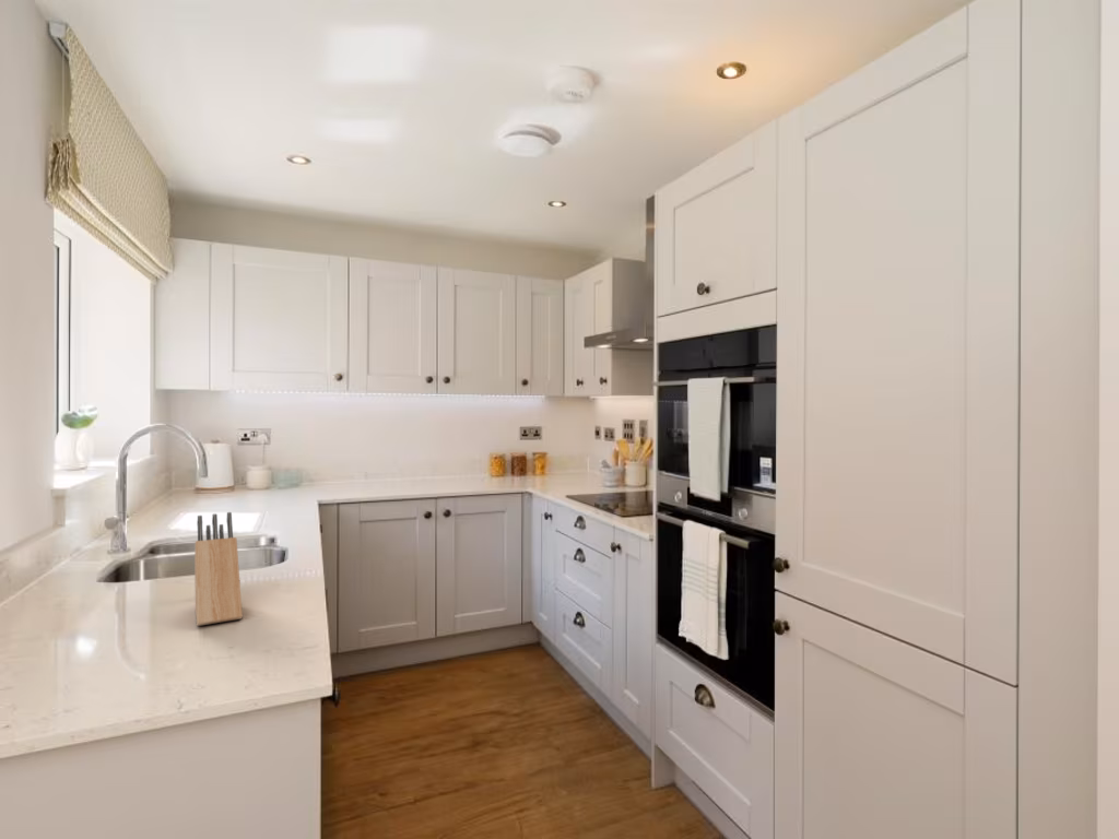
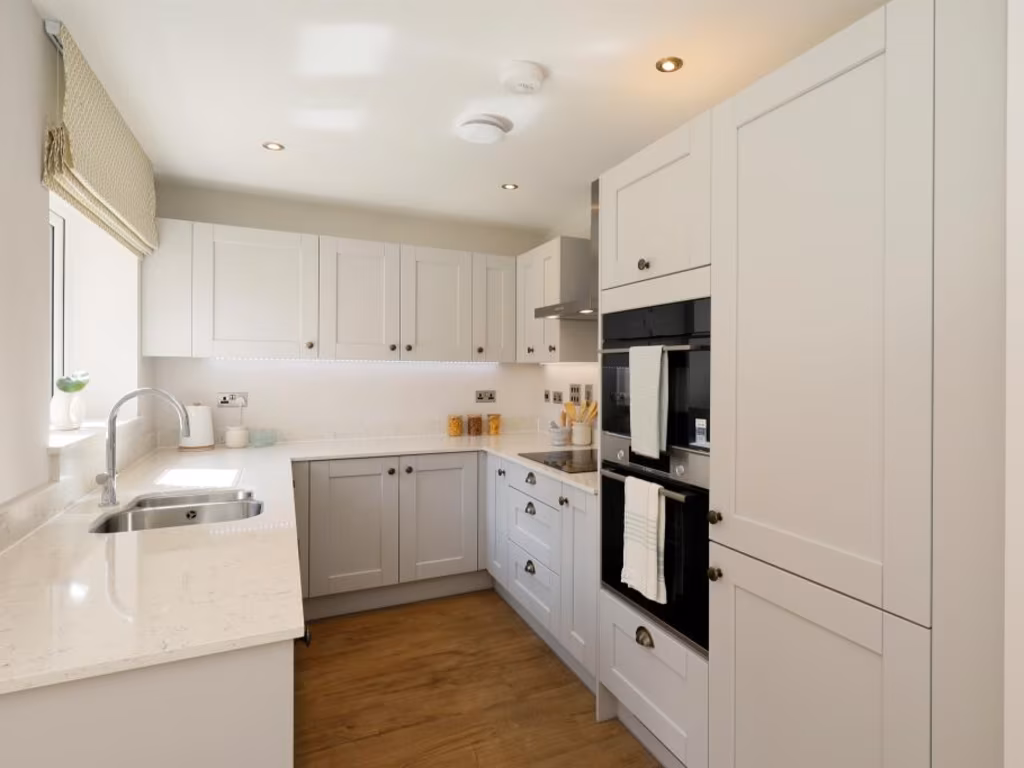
- knife block [193,511,244,627]
